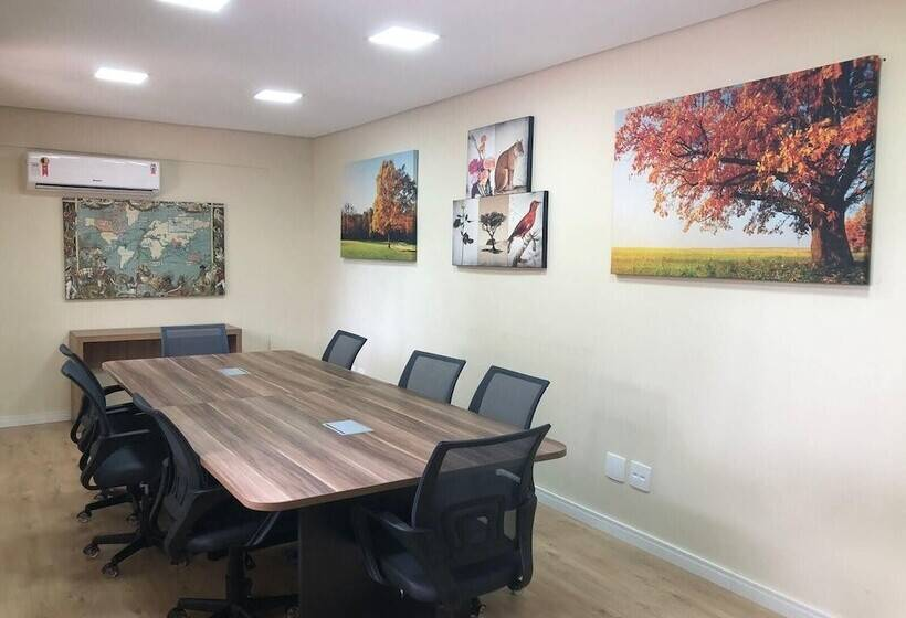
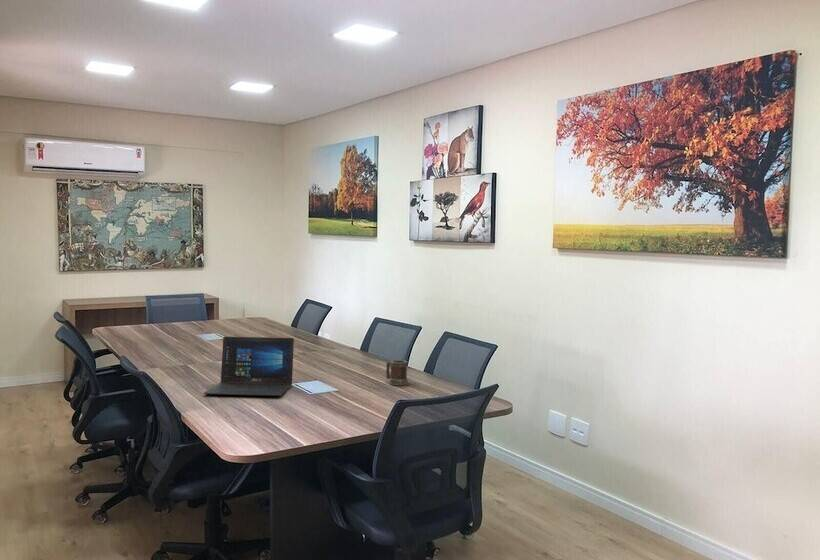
+ laptop [203,336,295,397]
+ mug [385,359,409,386]
